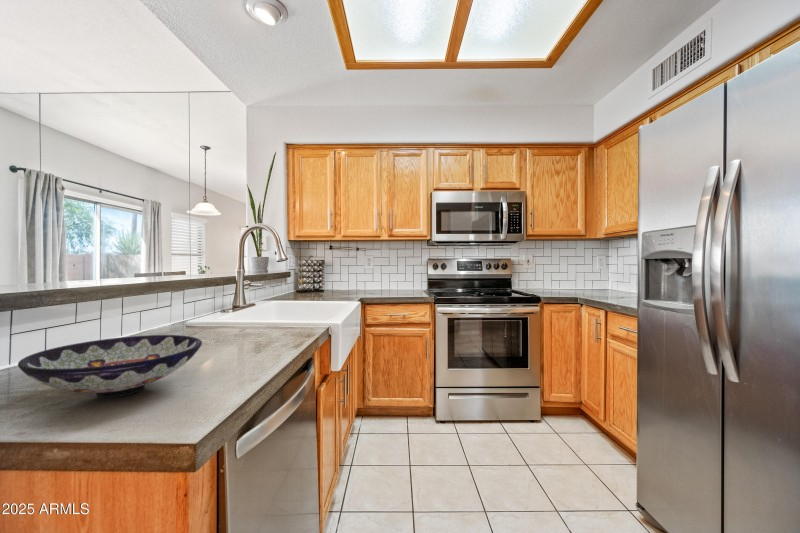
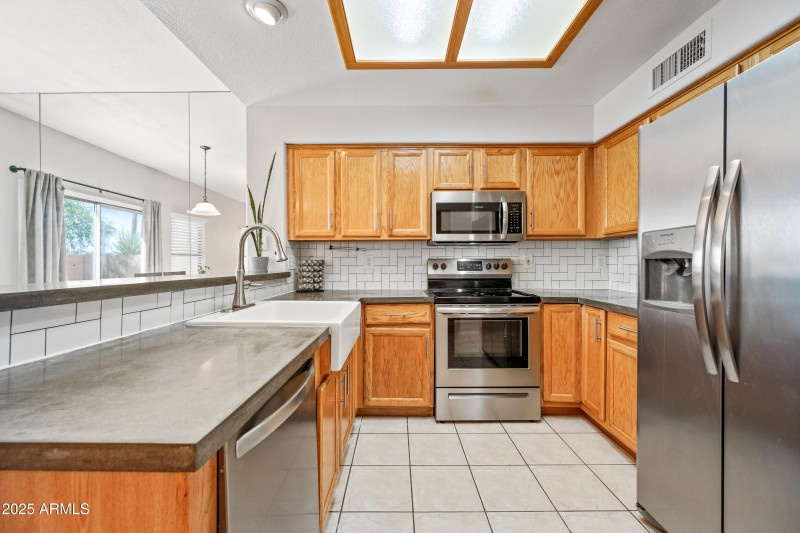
- bowl [17,334,203,399]
